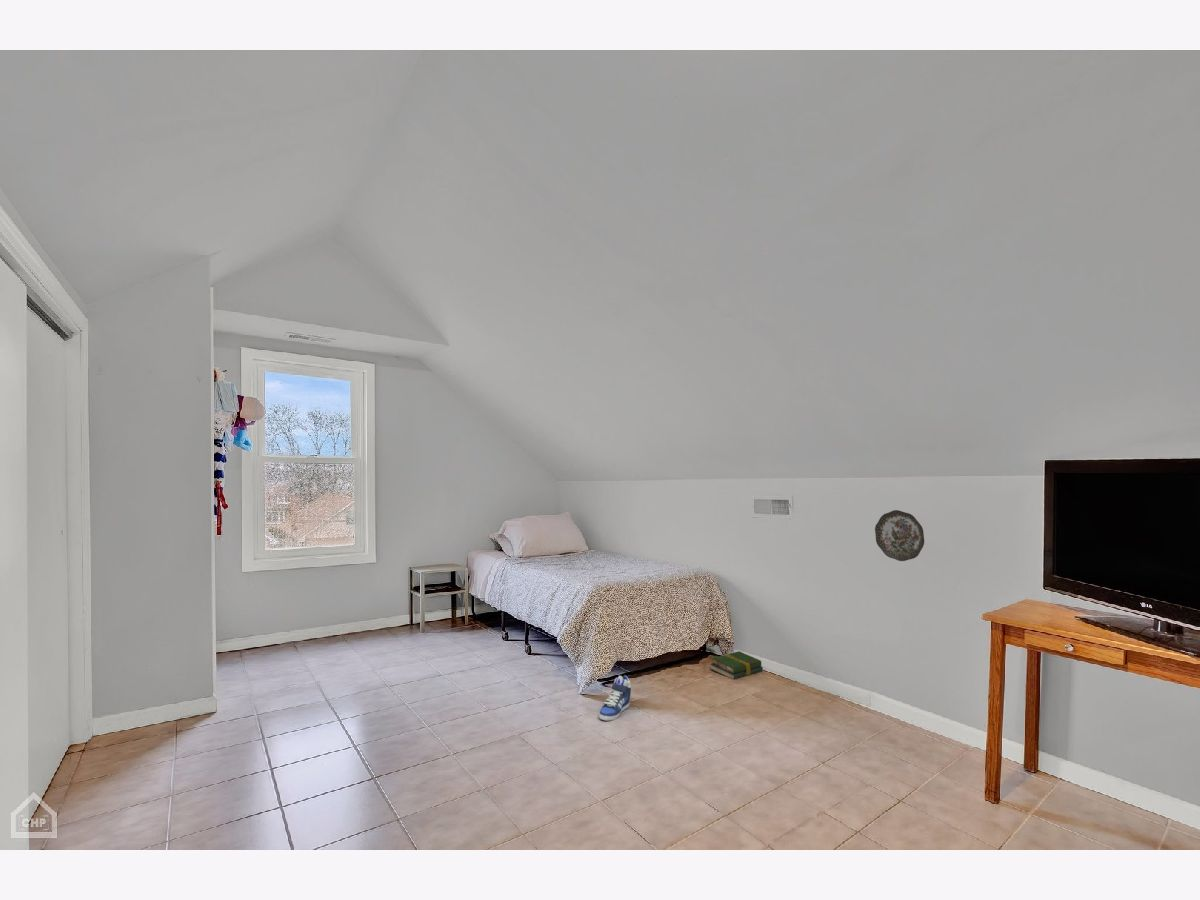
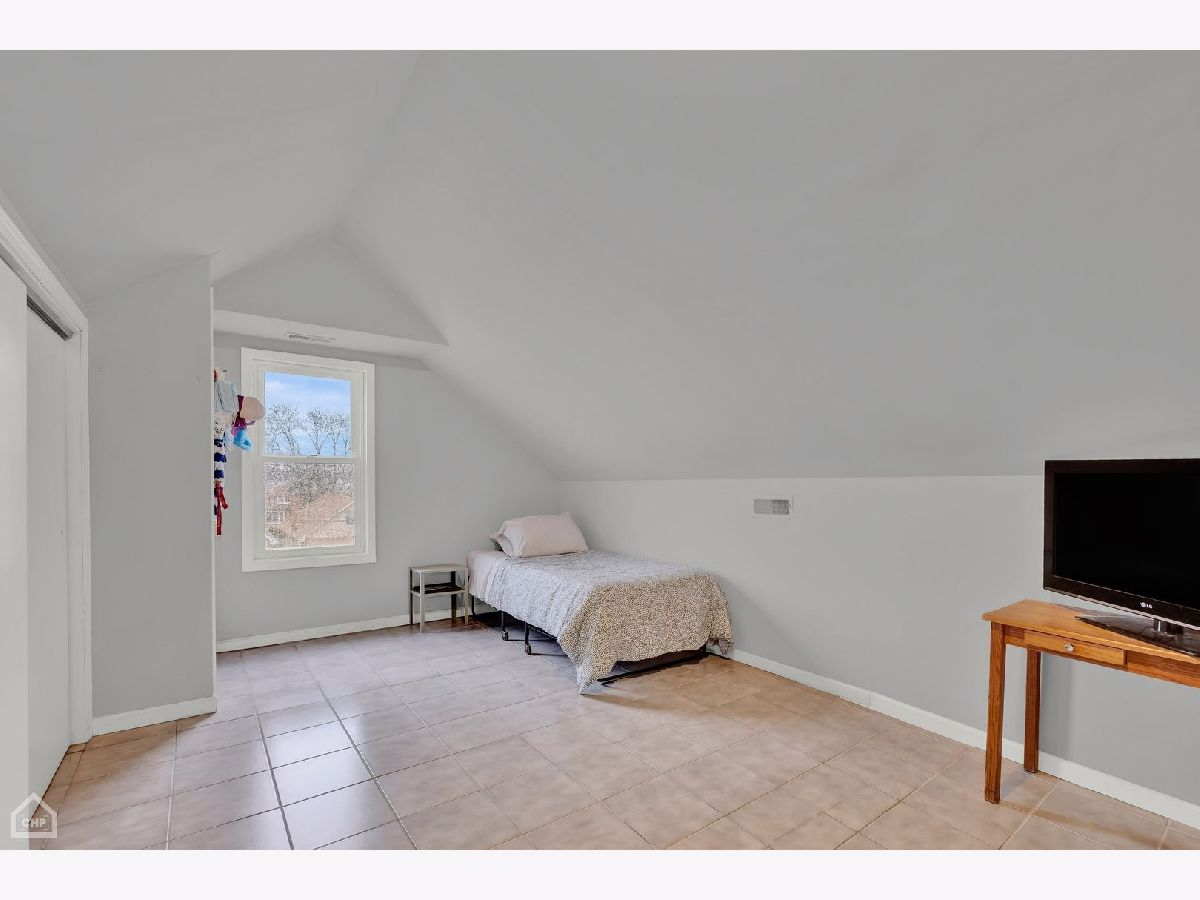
- decorative plate [874,509,925,562]
- sneaker [598,675,632,722]
- book [709,650,764,680]
